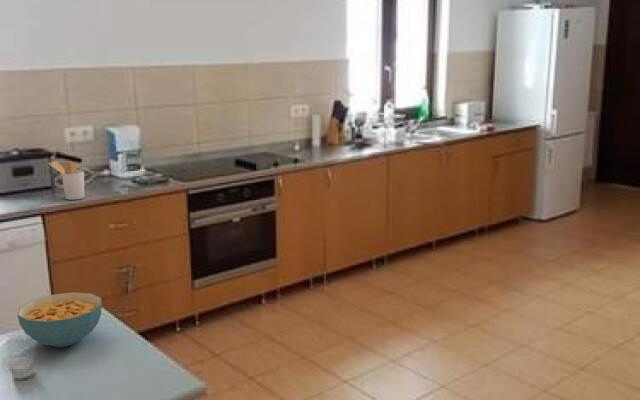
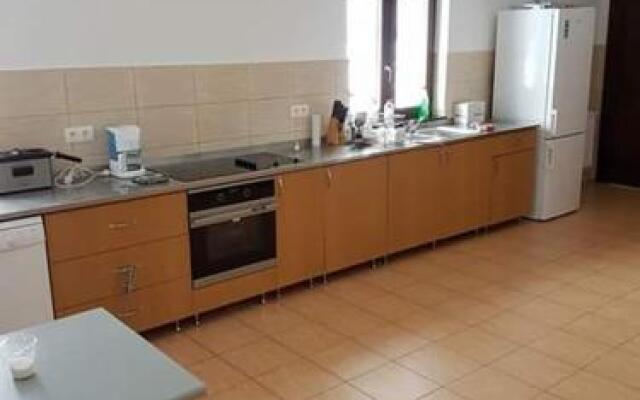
- cereal bowl [16,291,103,348]
- utensil holder [48,160,85,201]
